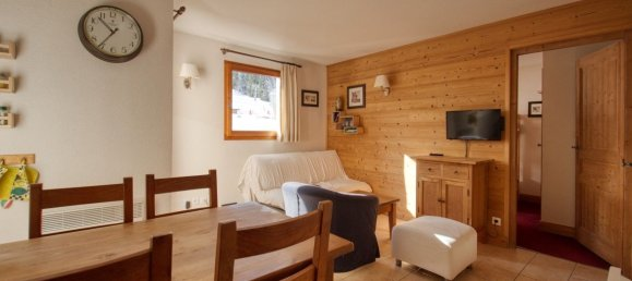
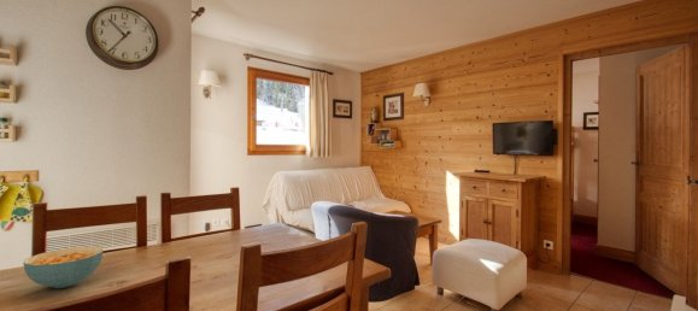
+ cereal bowl [22,246,104,289]
